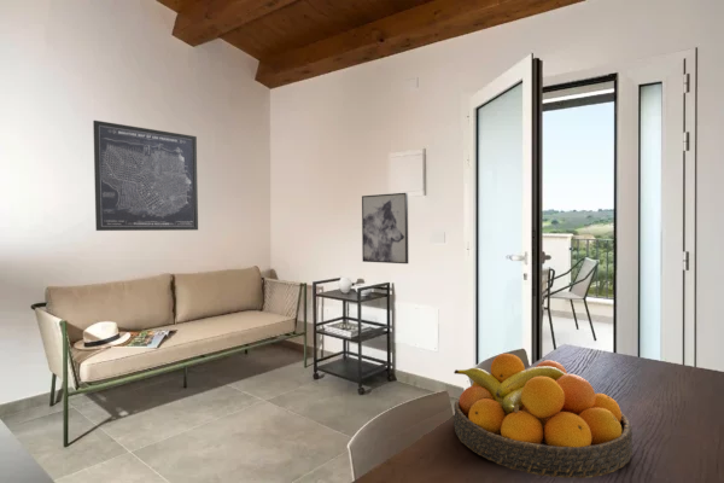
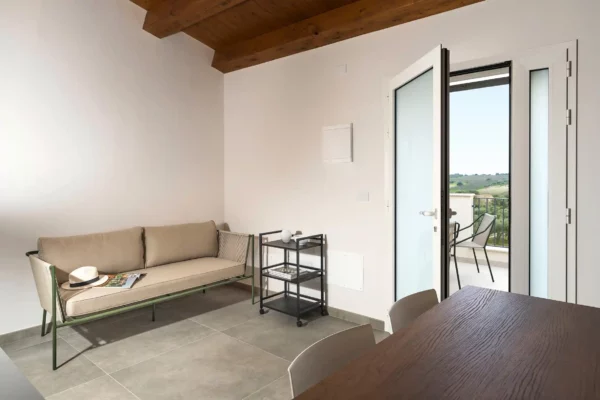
- wall art [92,120,199,232]
- fruit bowl [453,353,634,479]
- wall art [361,192,409,264]
